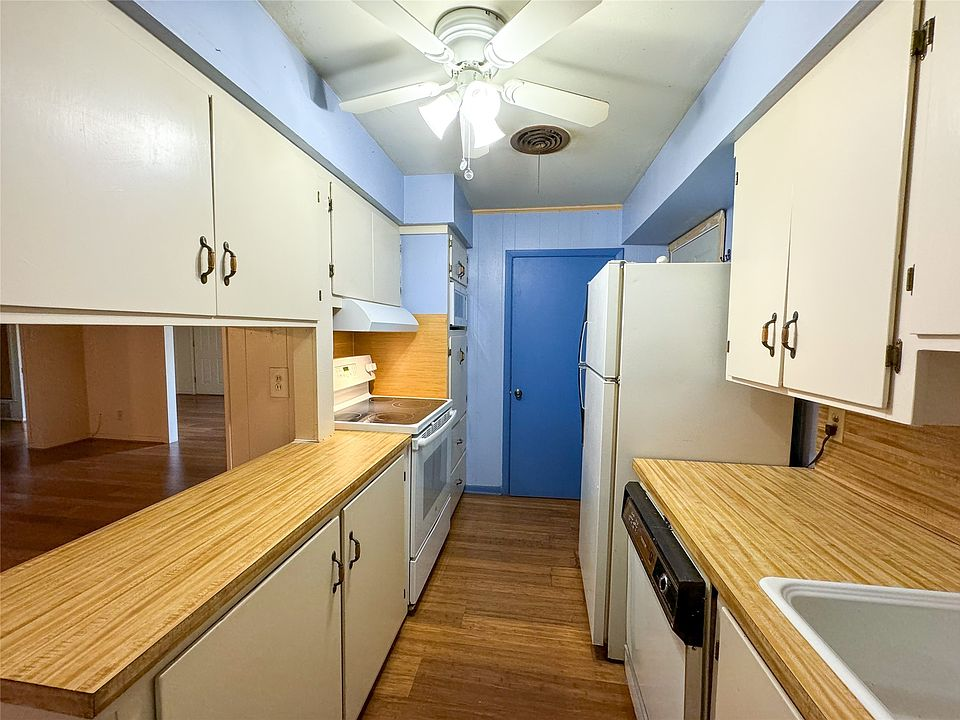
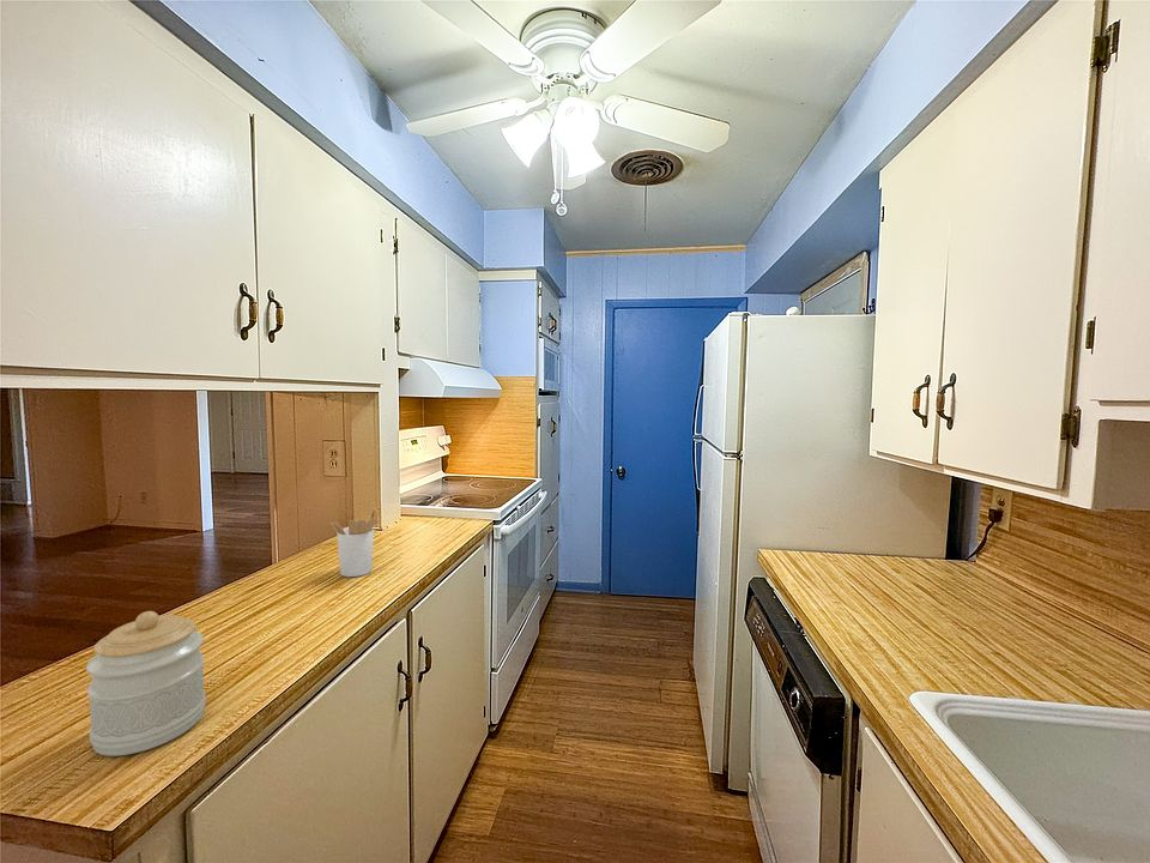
+ jar [85,610,207,758]
+ utensil holder [329,507,379,578]
